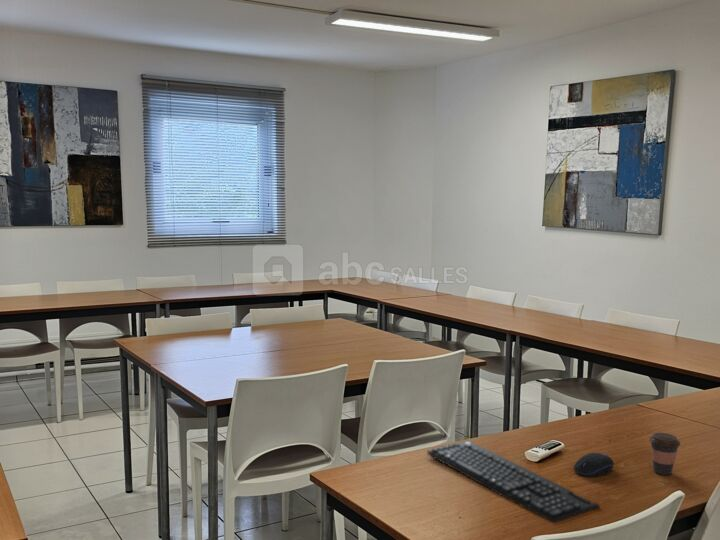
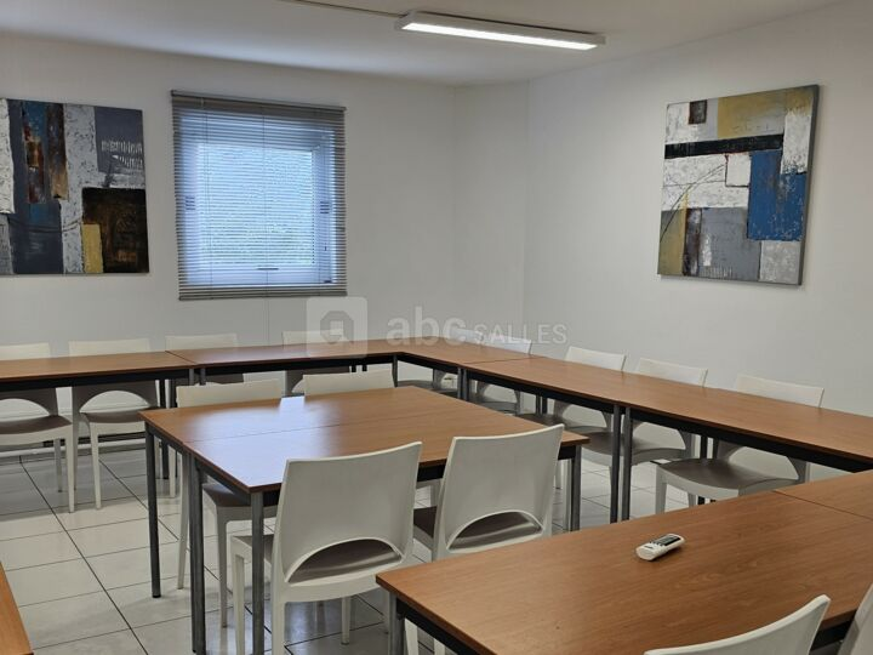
- keyboard [427,440,600,524]
- coffee cup [648,432,681,476]
- computer mouse [573,452,615,478]
